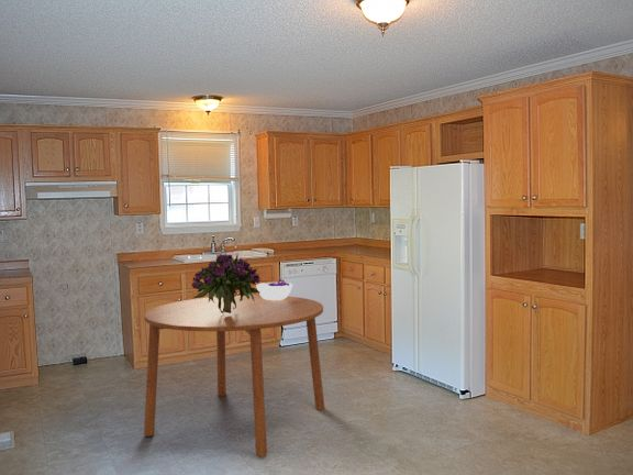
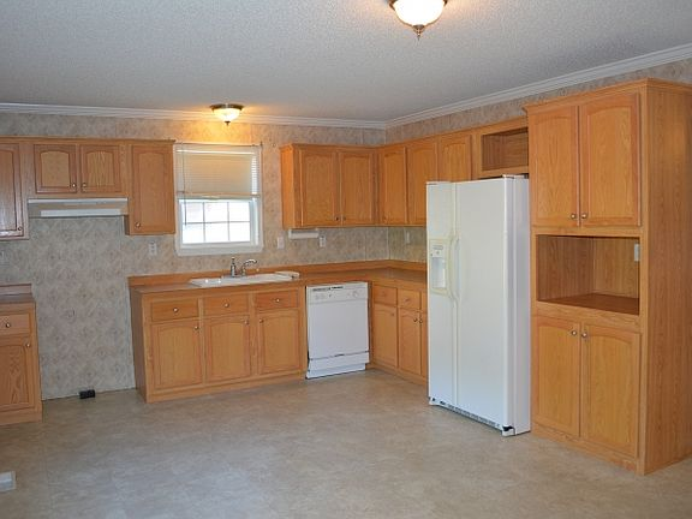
- dining table [143,294,325,459]
- decorative bowl [255,278,293,300]
- bouquet [190,253,262,313]
